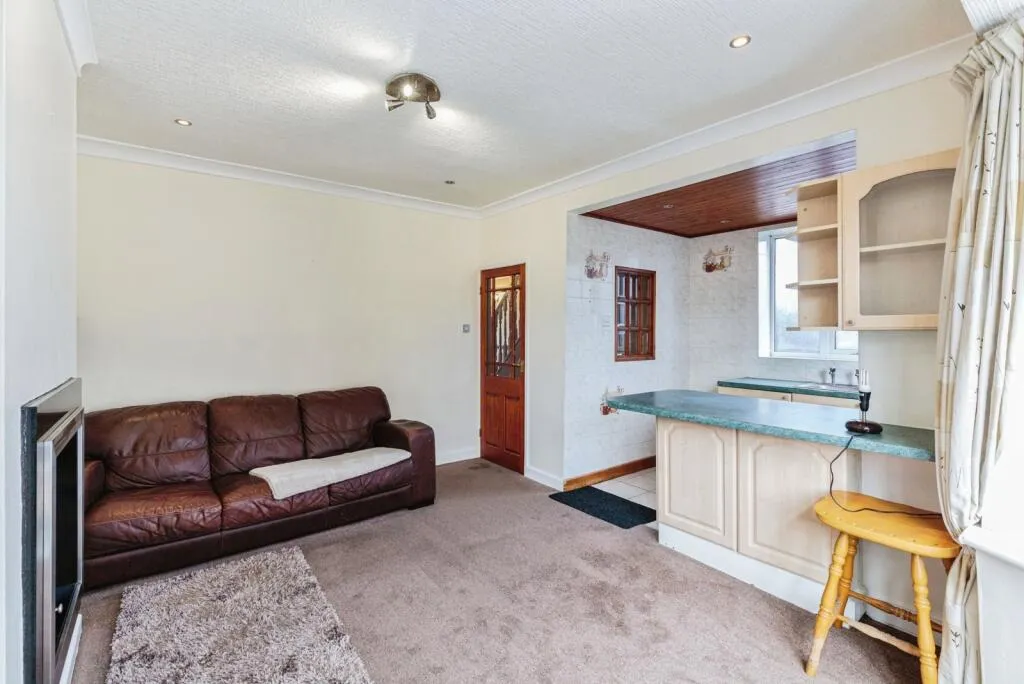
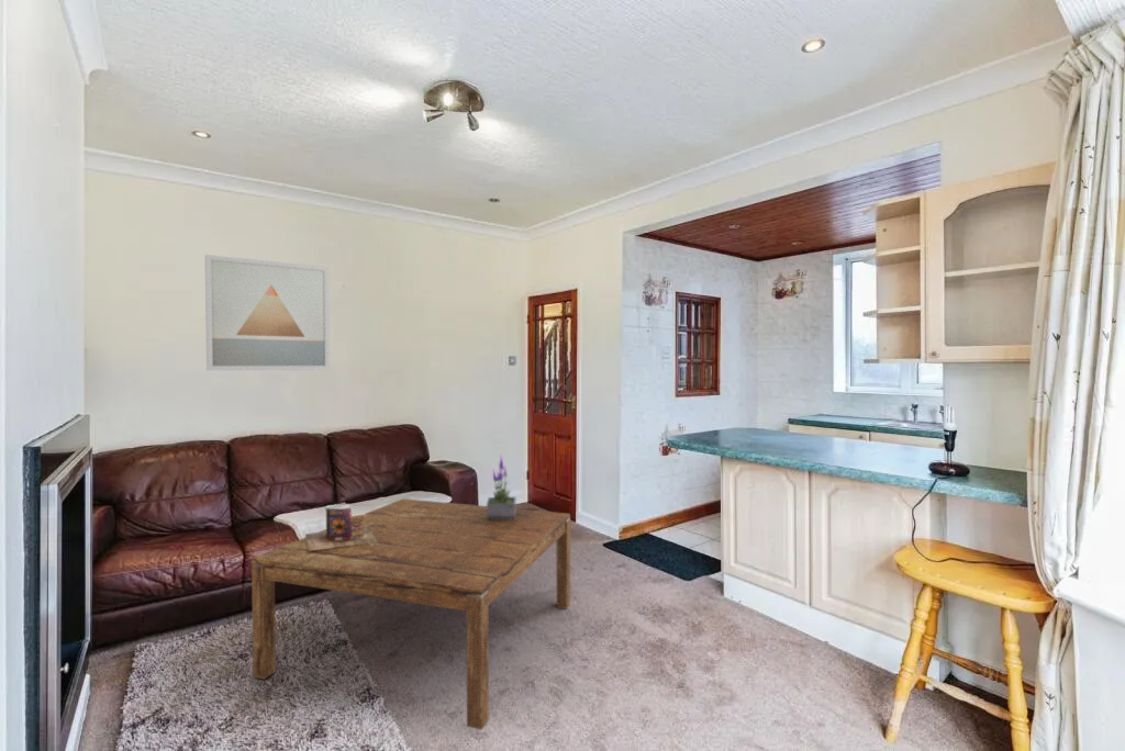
+ books [304,502,378,551]
+ potted plant [486,453,516,519]
+ wall art [204,254,331,371]
+ coffee table [250,497,571,730]
